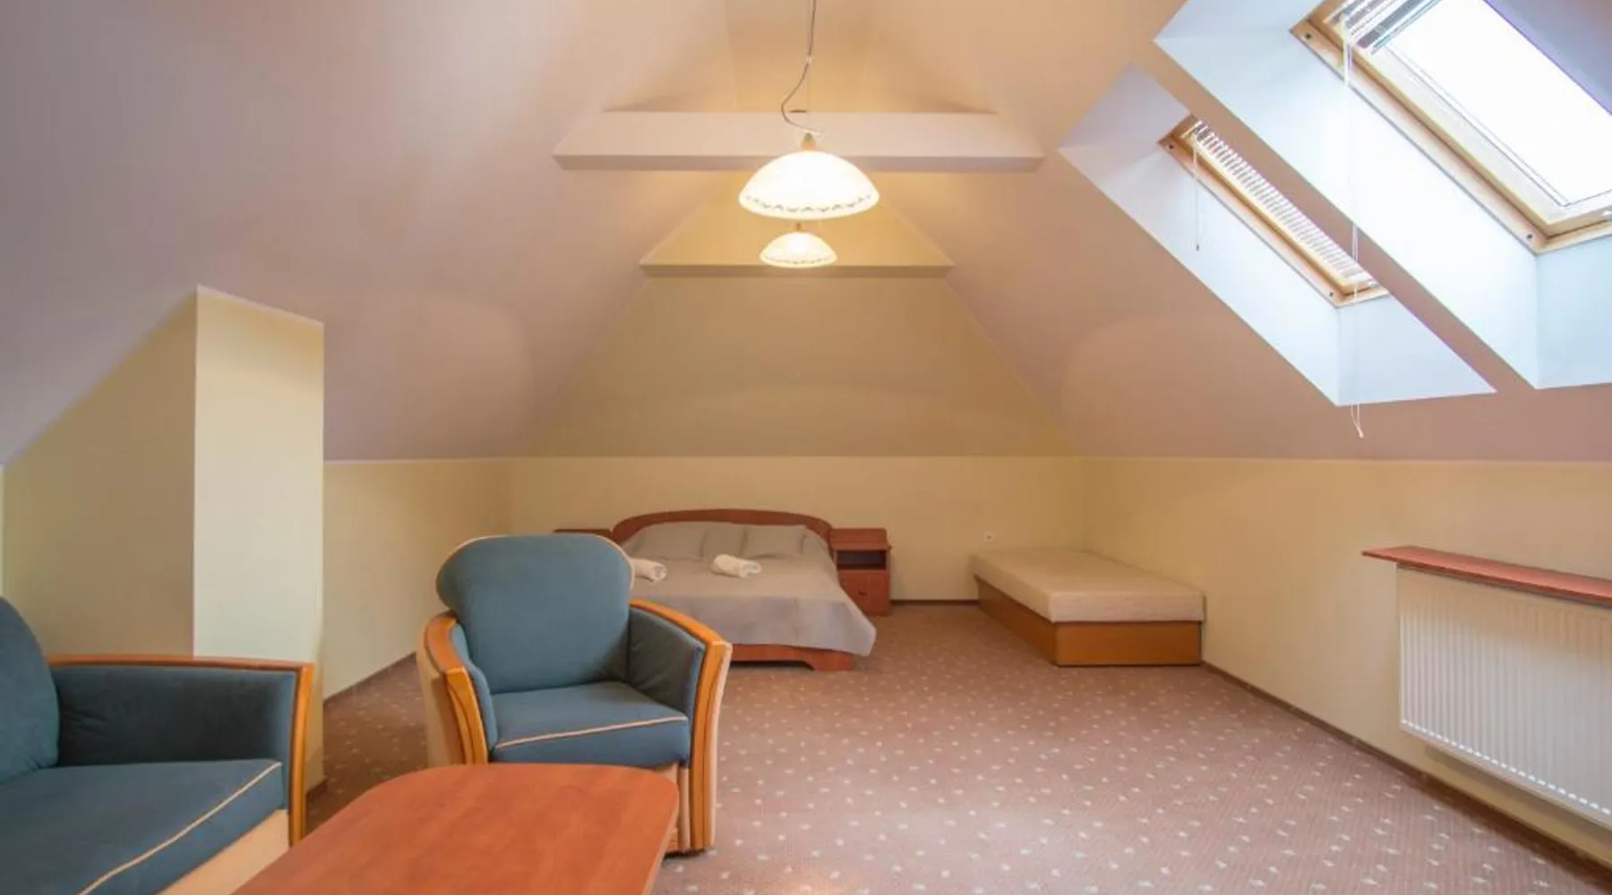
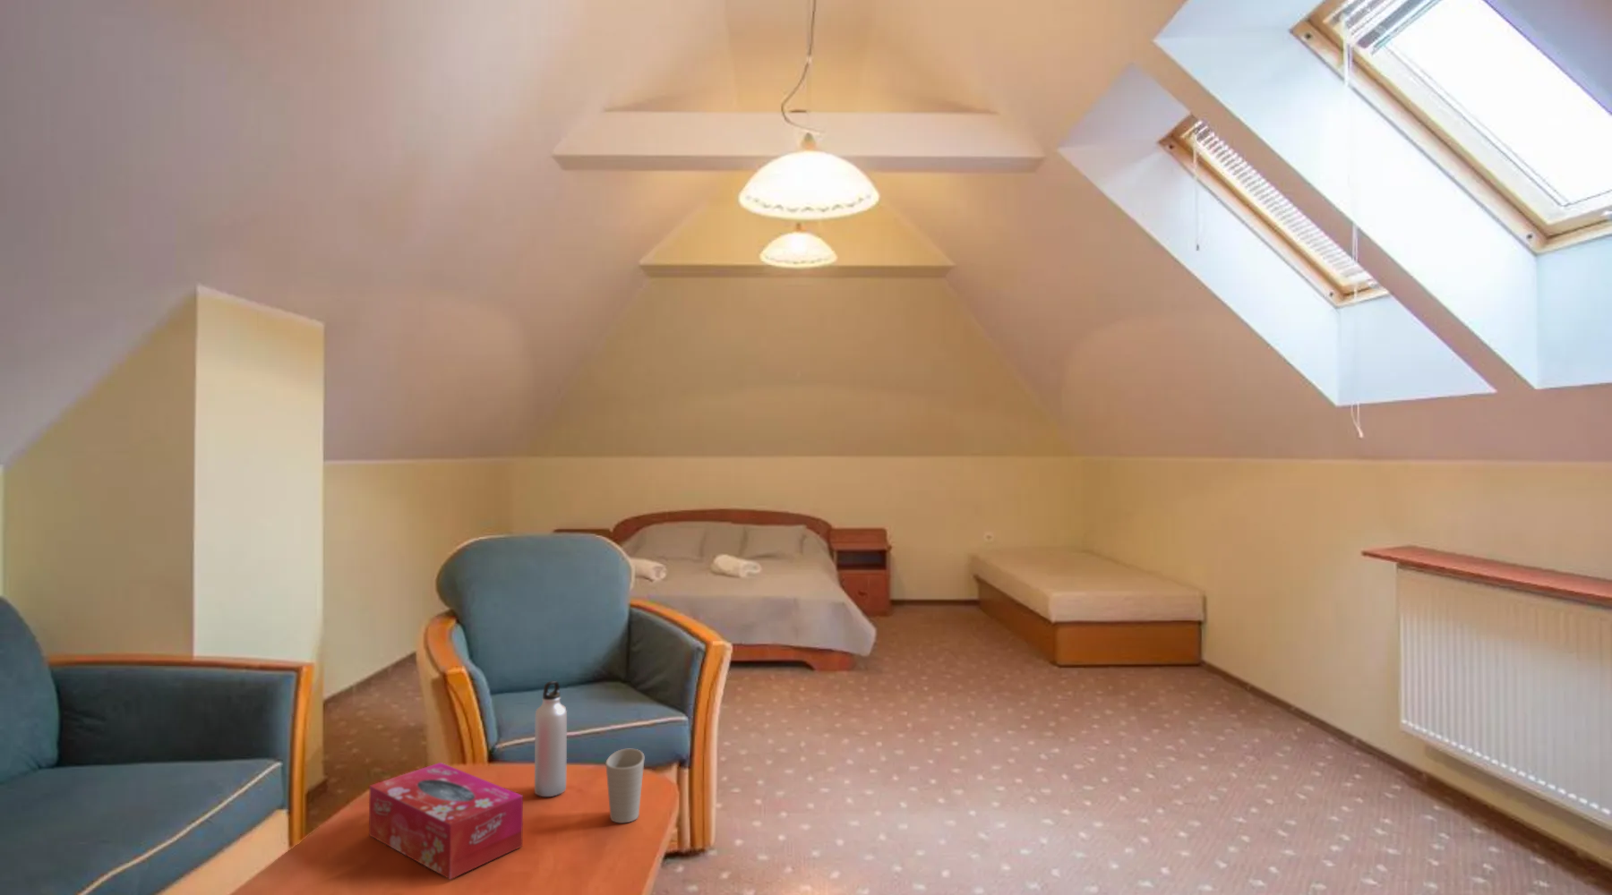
+ tissue box [368,762,524,881]
+ cup [604,748,645,823]
+ water bottle [534,680,568,797]
